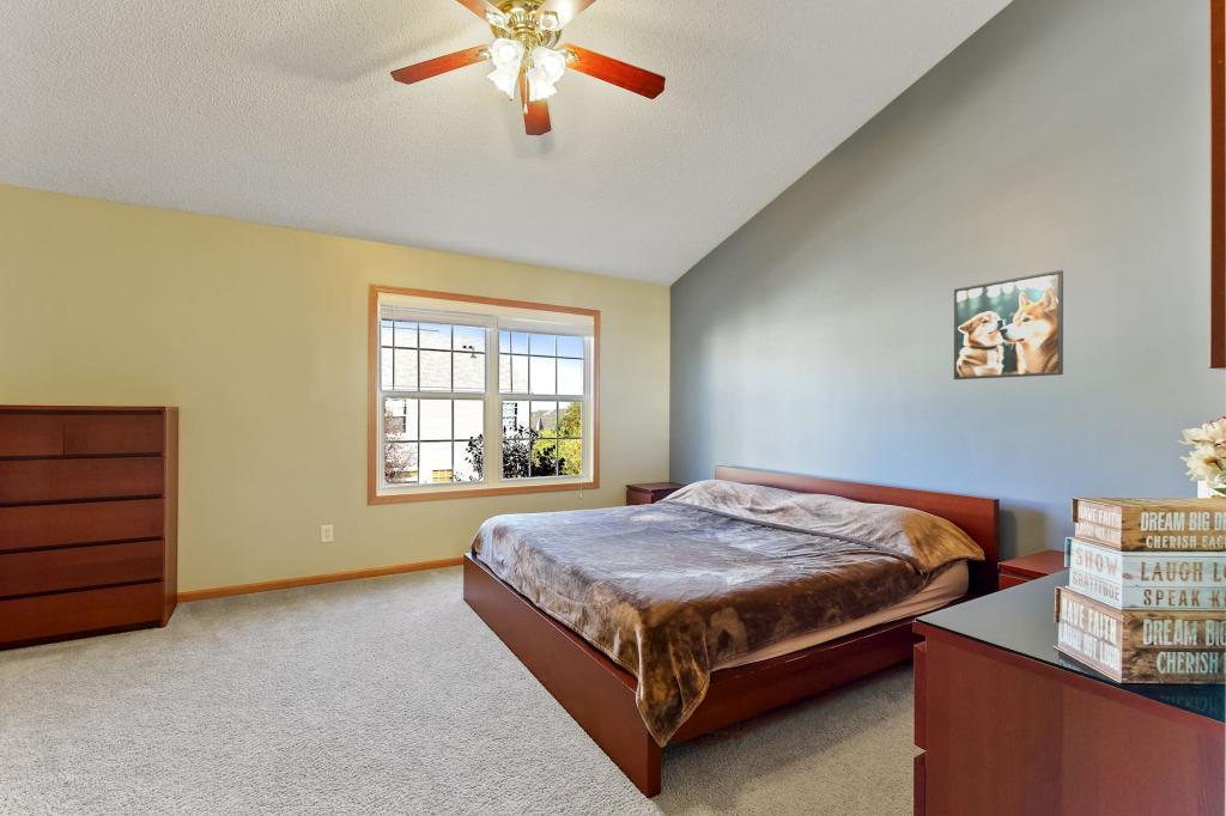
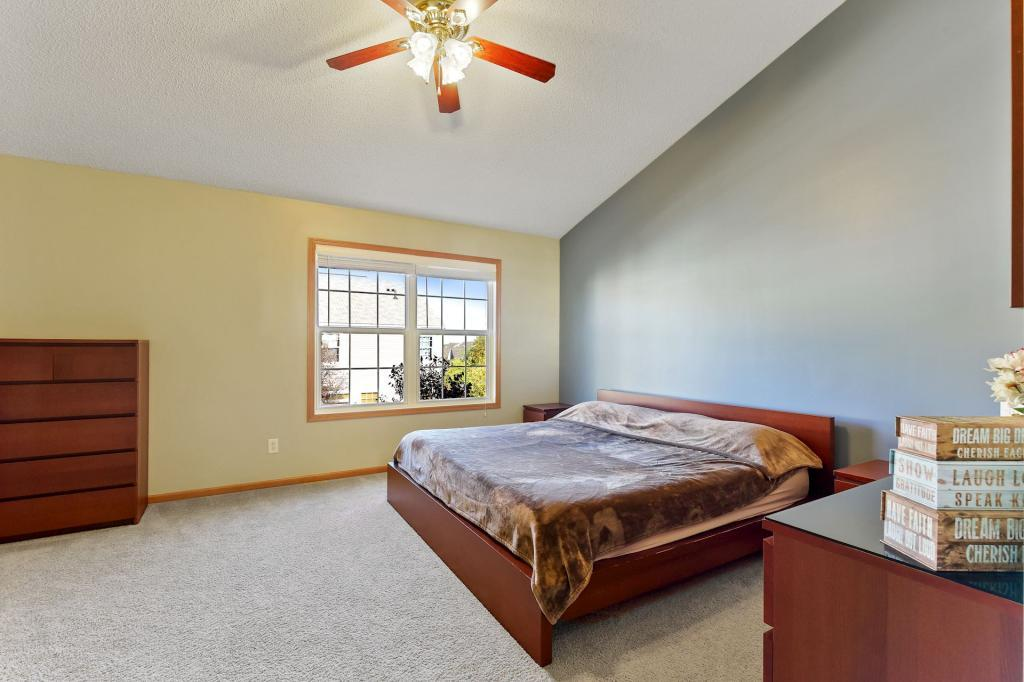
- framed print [953,269,1064,380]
